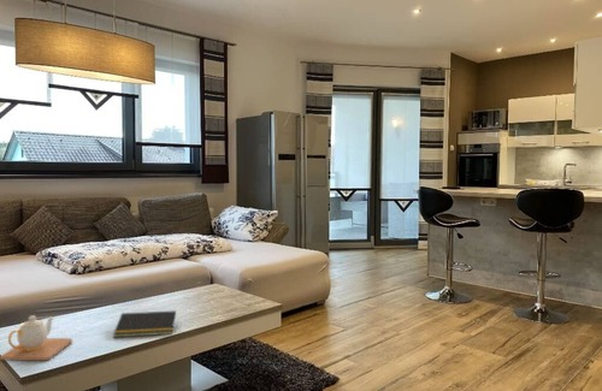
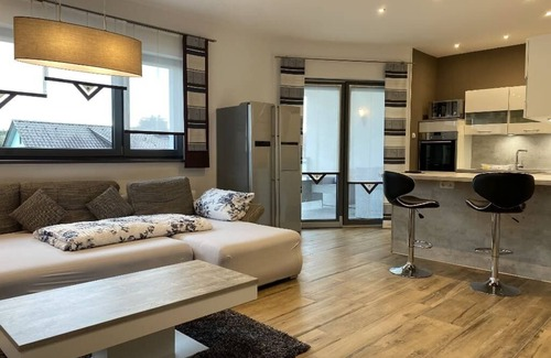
- teapot [0,314,73,362]
- notepad [112,309,177,338]
